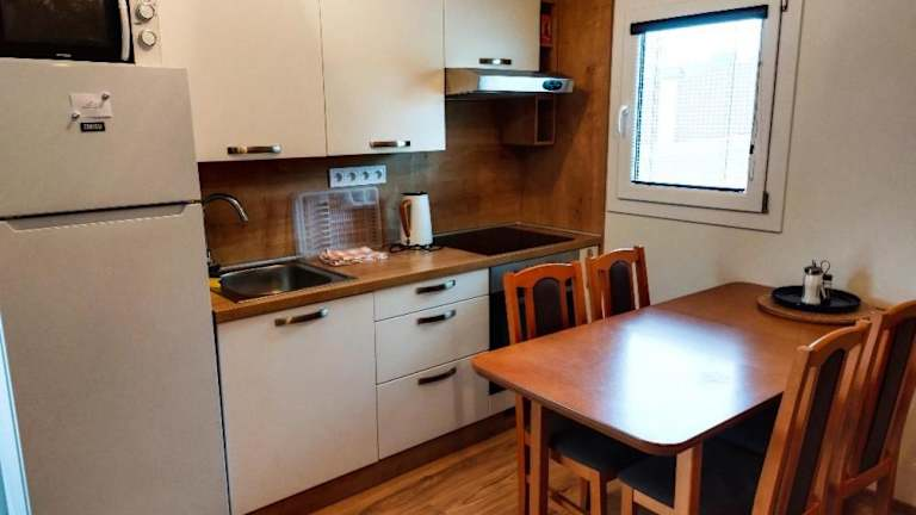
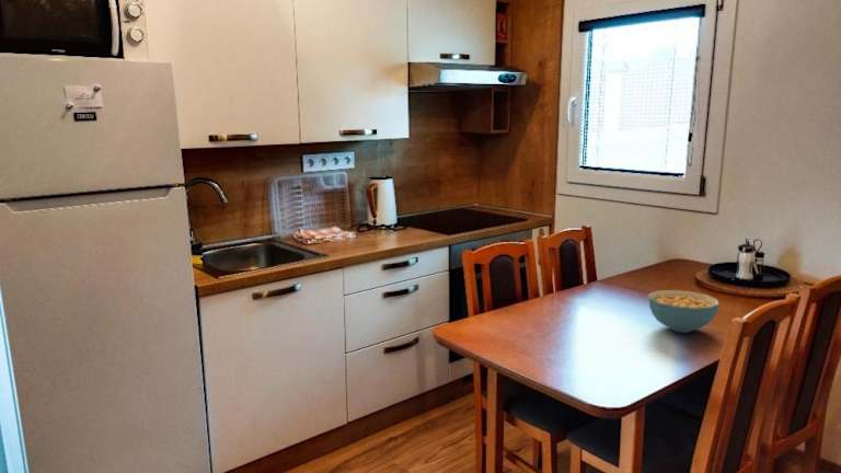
+ cereal bowl [647,289,721,334]
